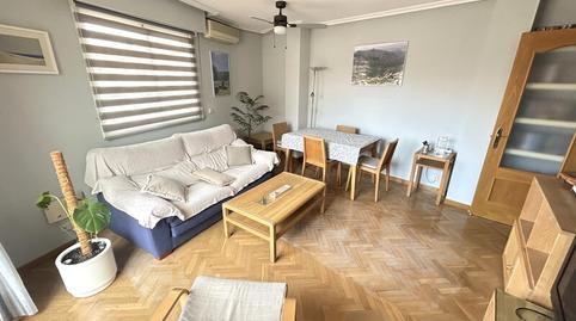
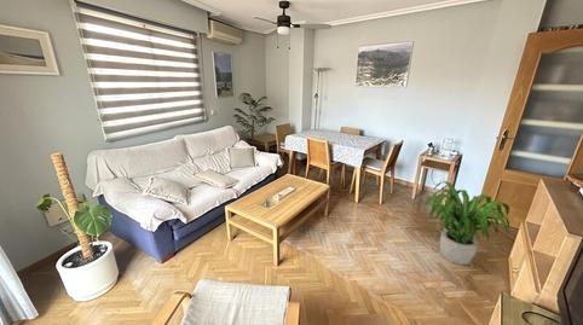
+ potted plant [423,180,512,266]
